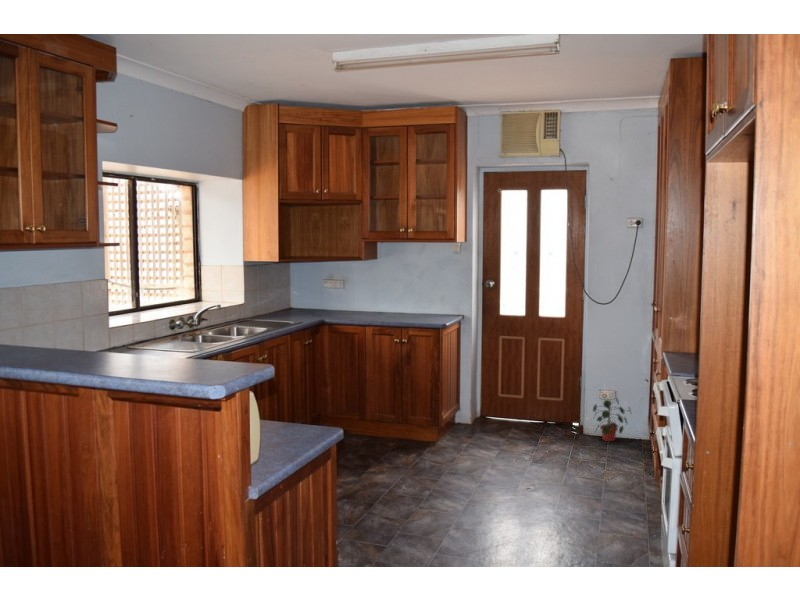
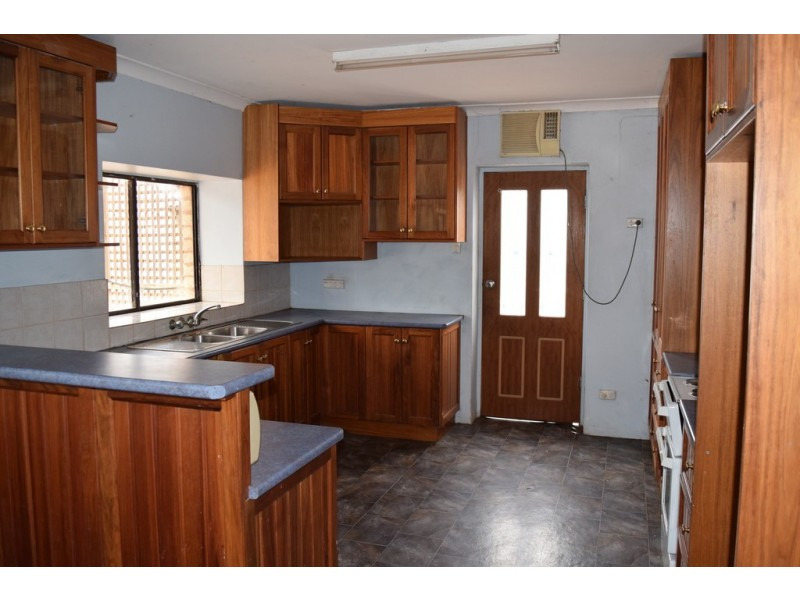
- potted plant [592,396,633,443]
